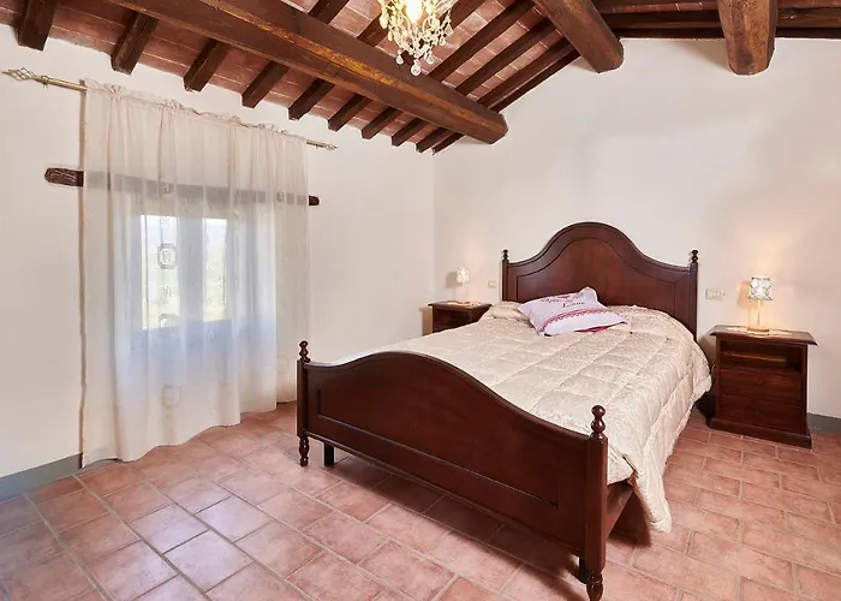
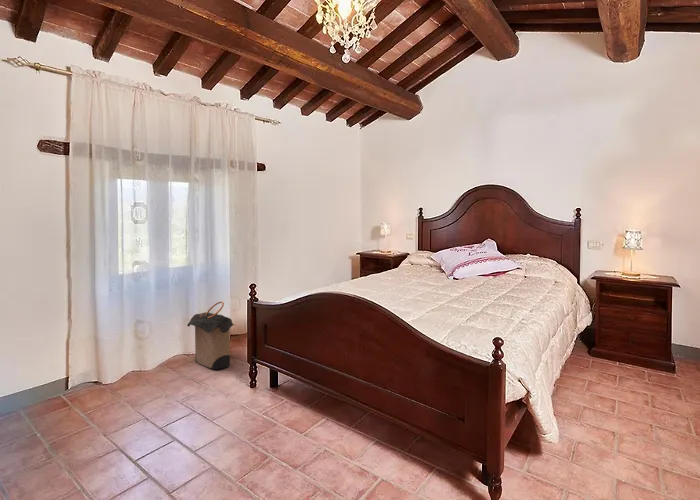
+ laundry hamper [186,300,235,370]
